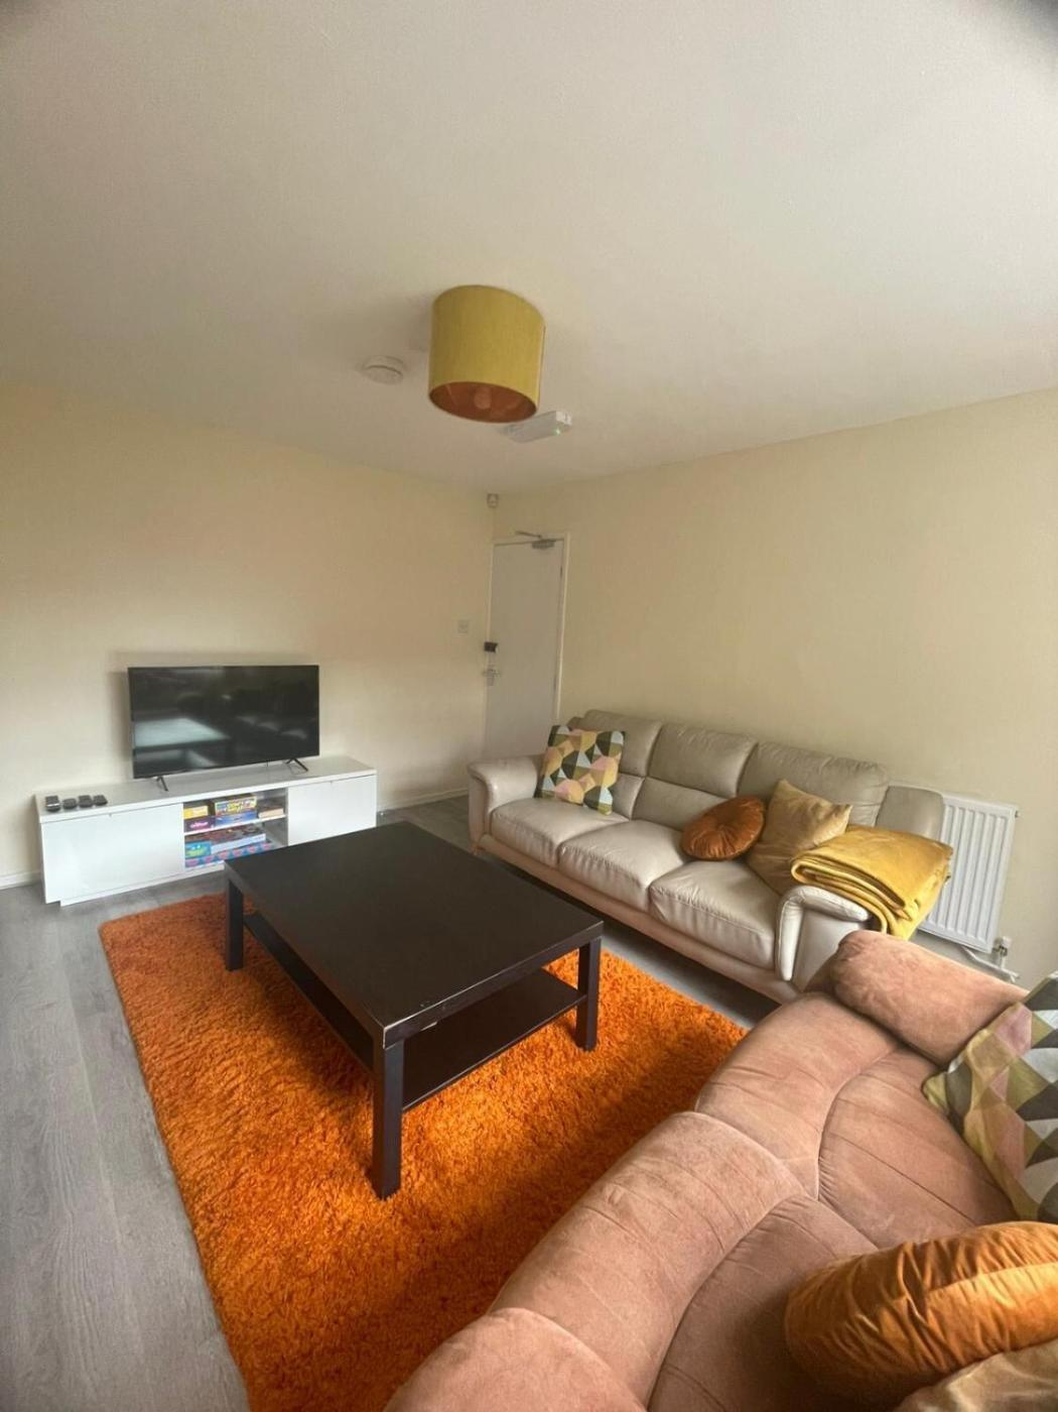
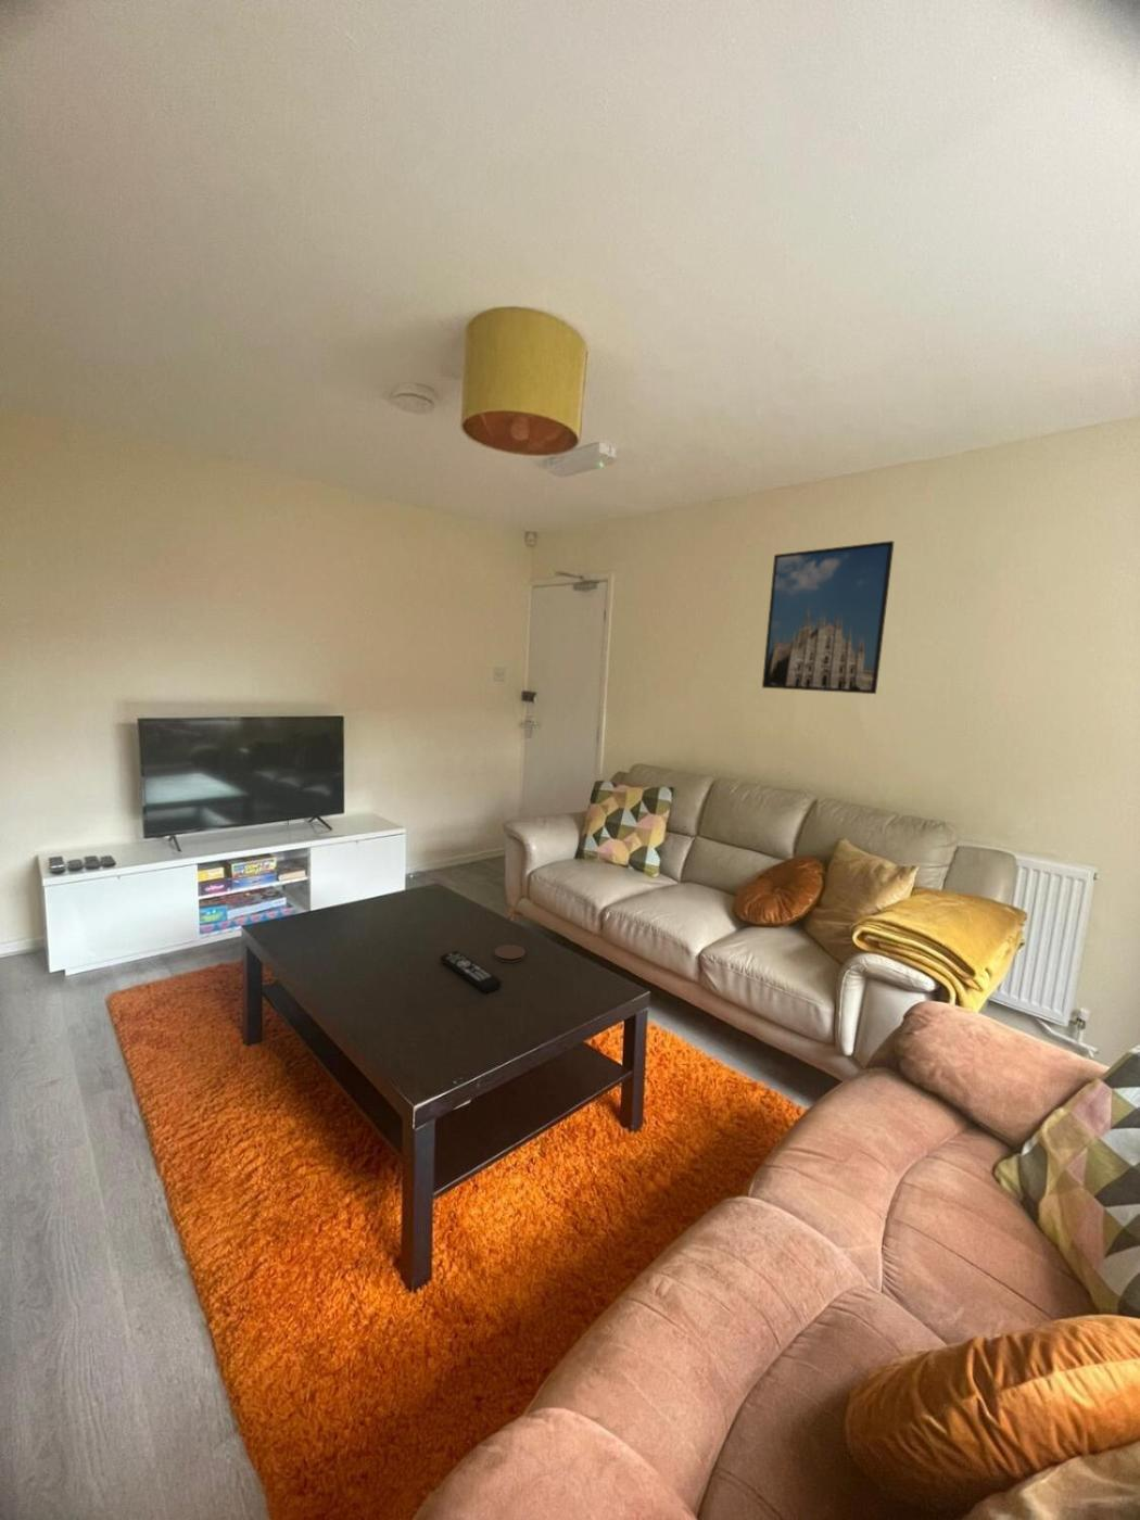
+ coaster [493,943,527,965]
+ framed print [762,540,895,695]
+ remote control [438,950,503,993]
